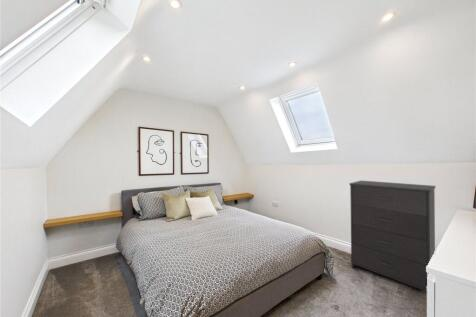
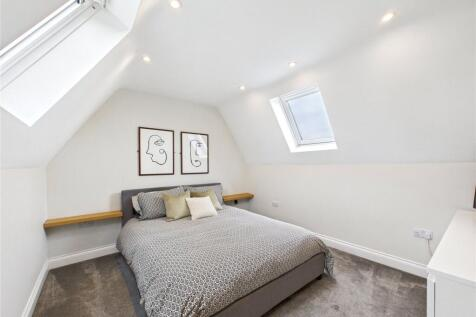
- dresser [348,180,436,292]
